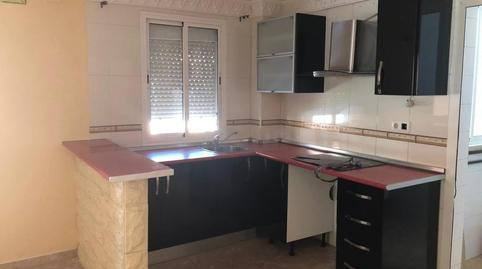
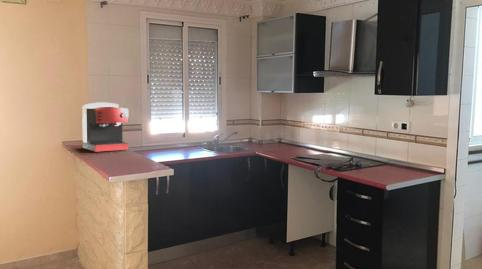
+ coffee maker [81,101,129,153]
